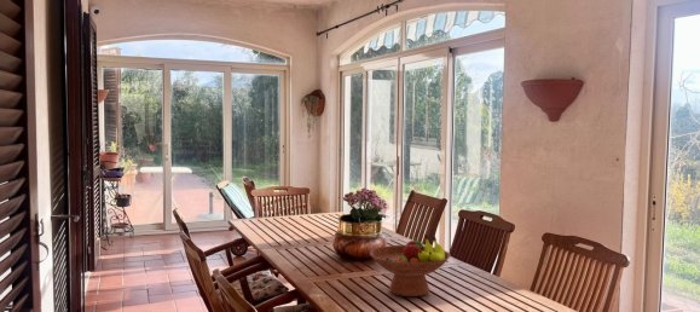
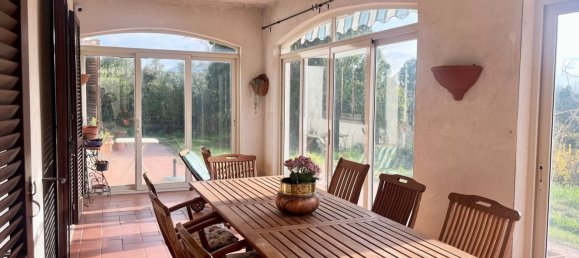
- fruit bowl [369,233,452,297]
